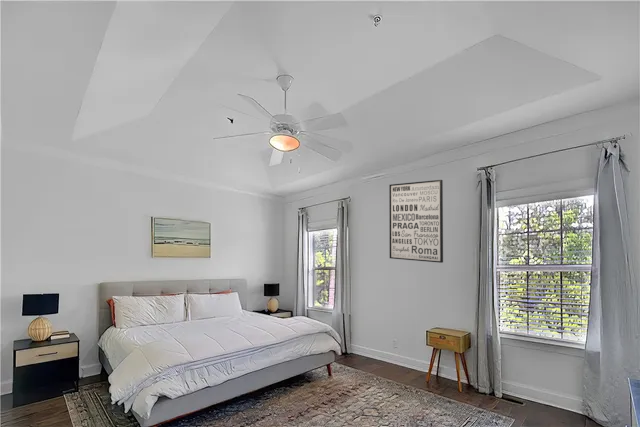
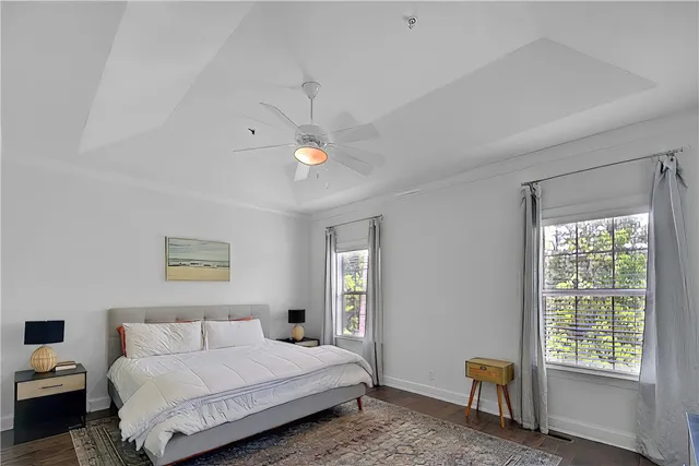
- wall art [388,179,444,264]
